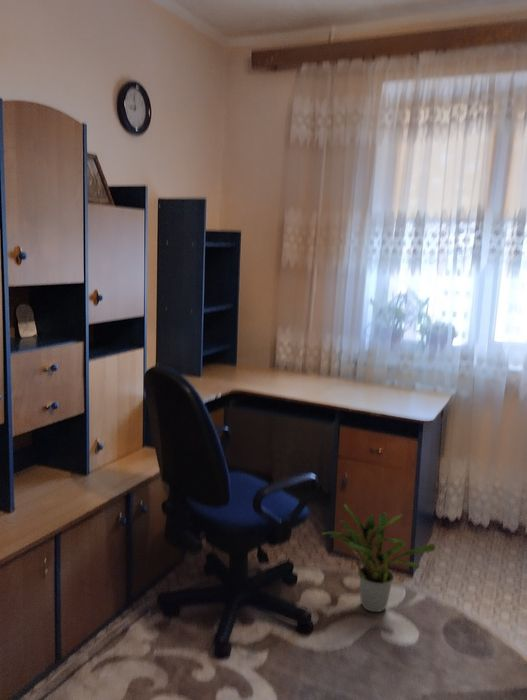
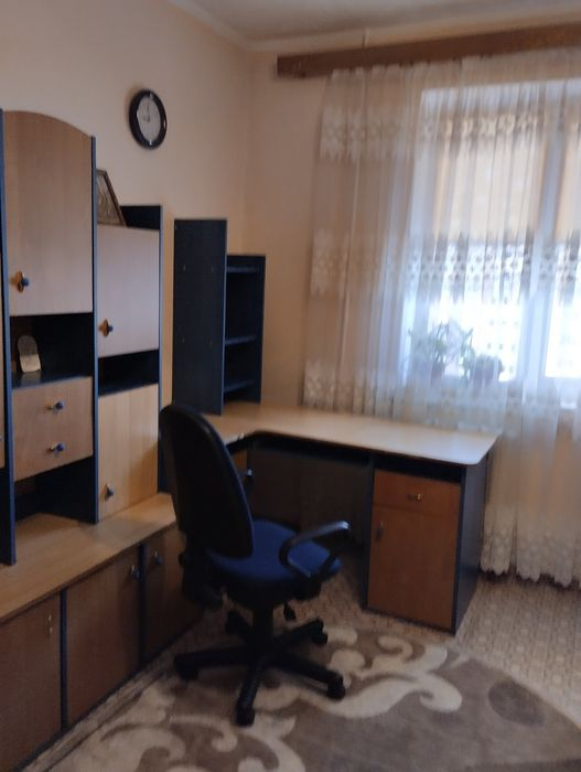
- potted plant [320,503,436,613]
